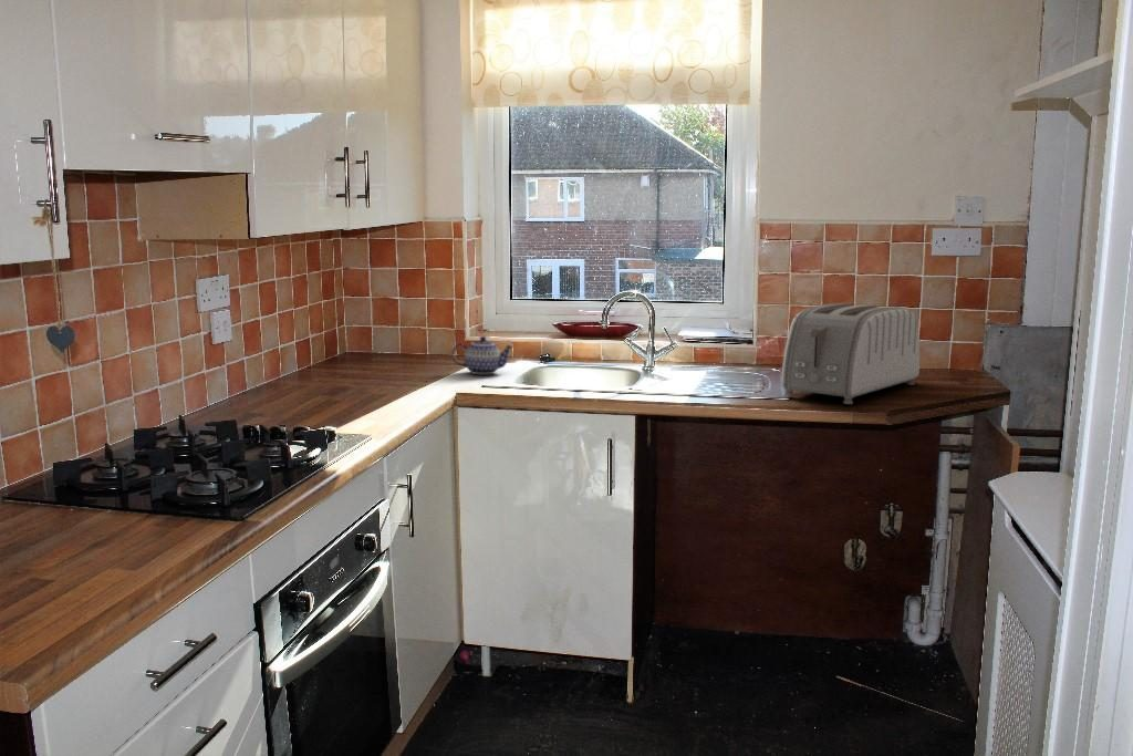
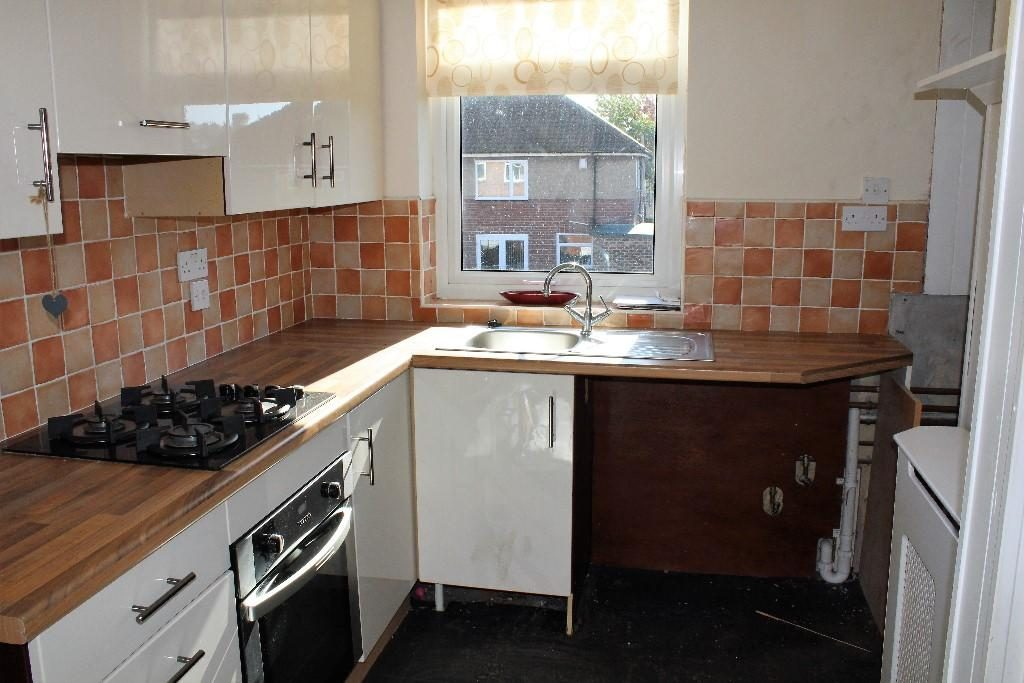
- toaster [780,302,921,405]
- teapot [451,335,514,375]
